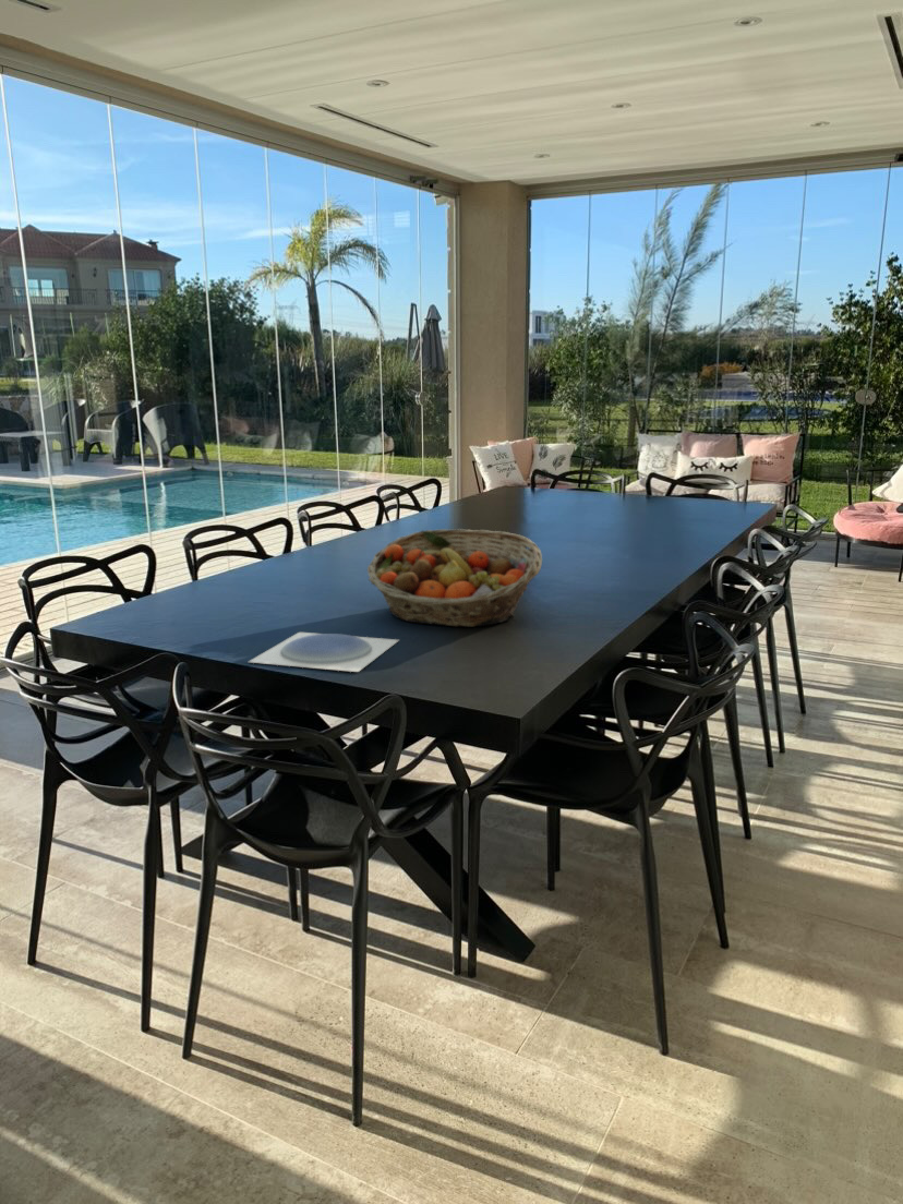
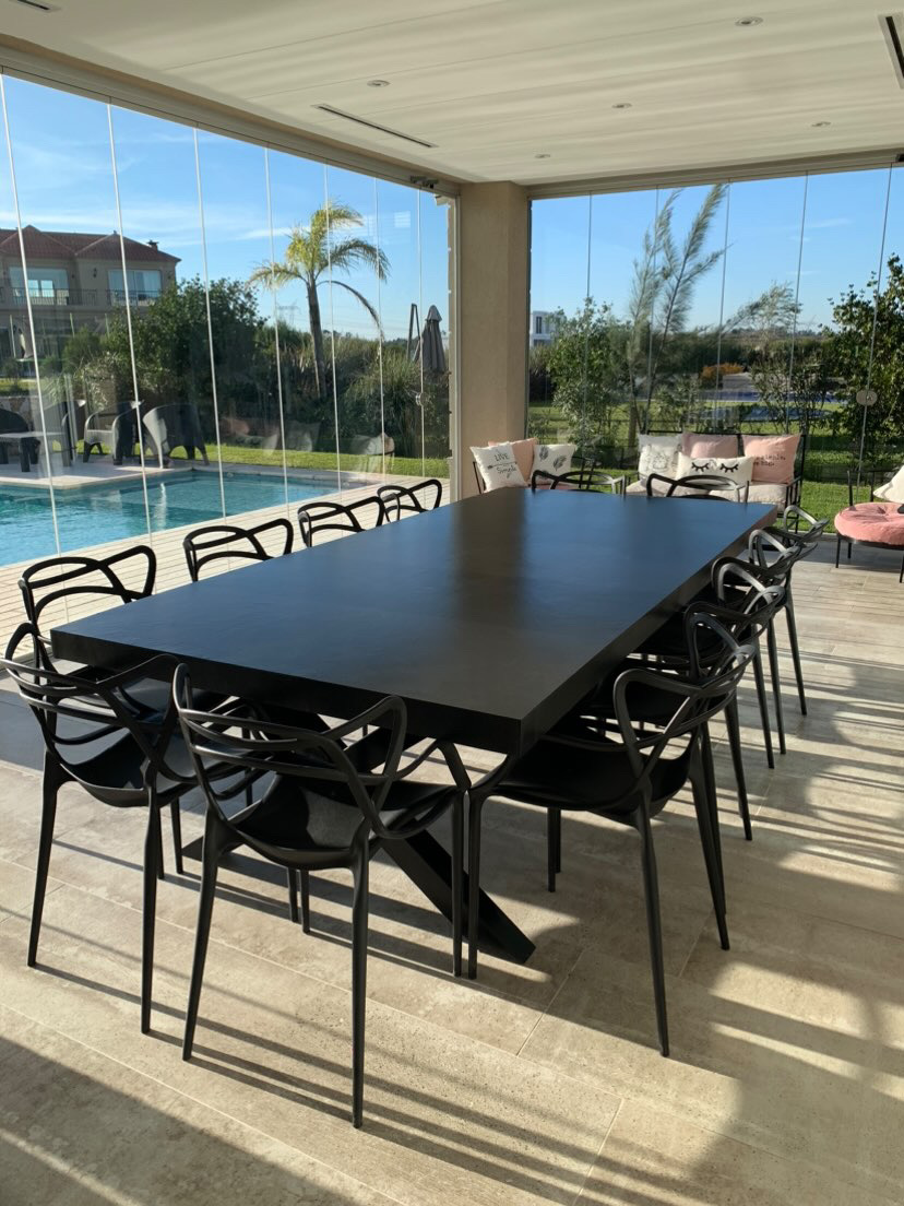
- fruit basket [366,528,543,628]
- plate [248,631,400,673]
